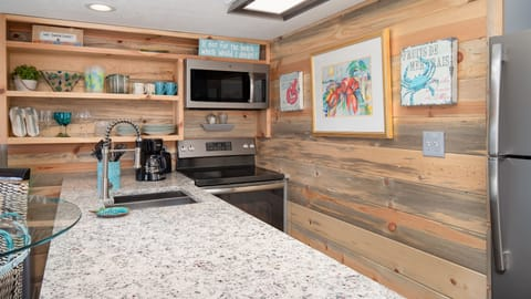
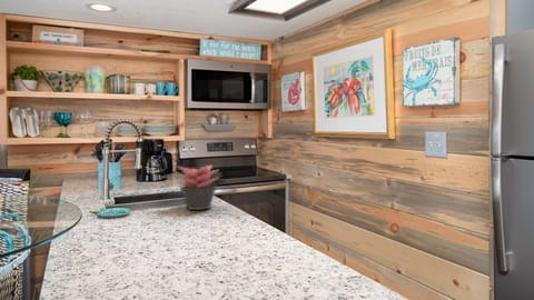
+ succulent plant [176,164,220,211]
